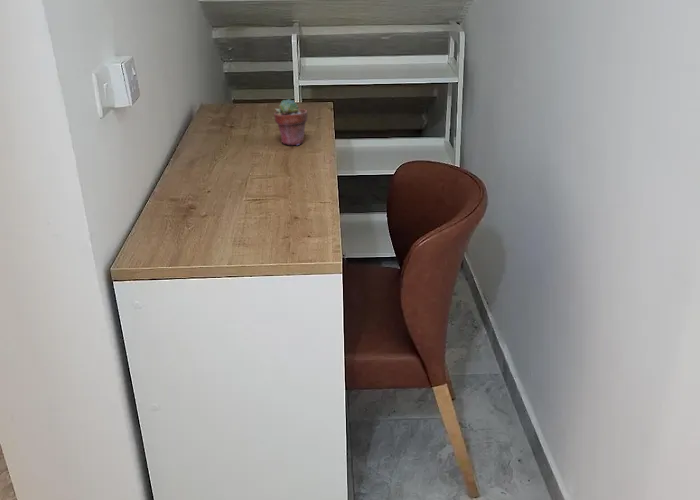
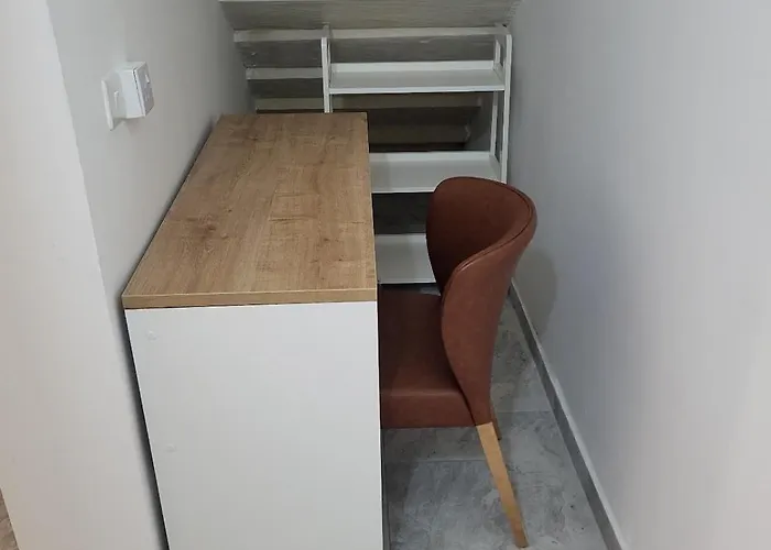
- potted succulent [273,98,308,146]
